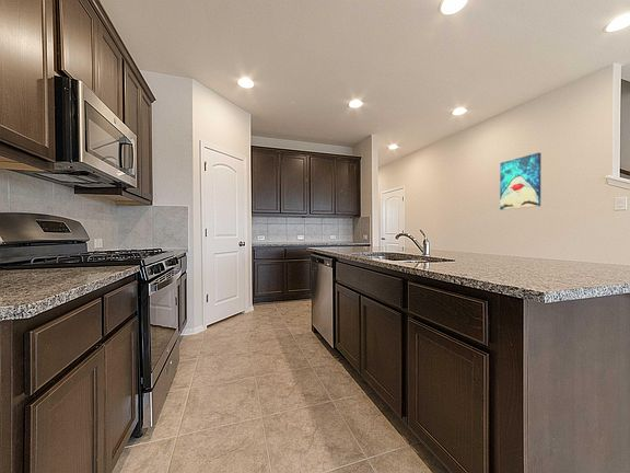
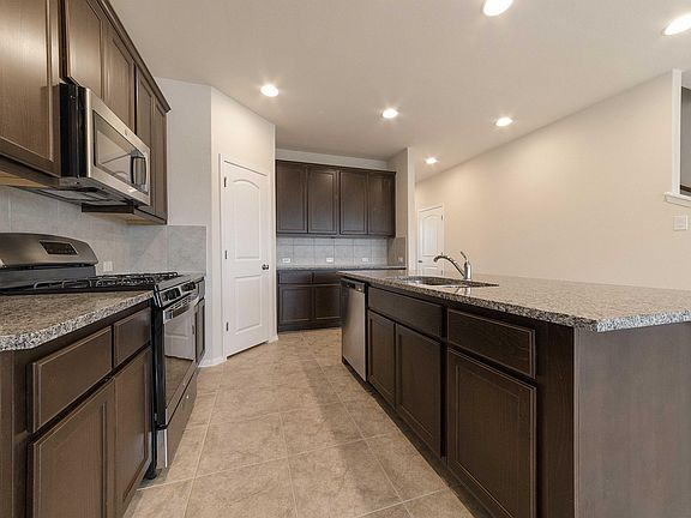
- wall art [499,152,542,211]
